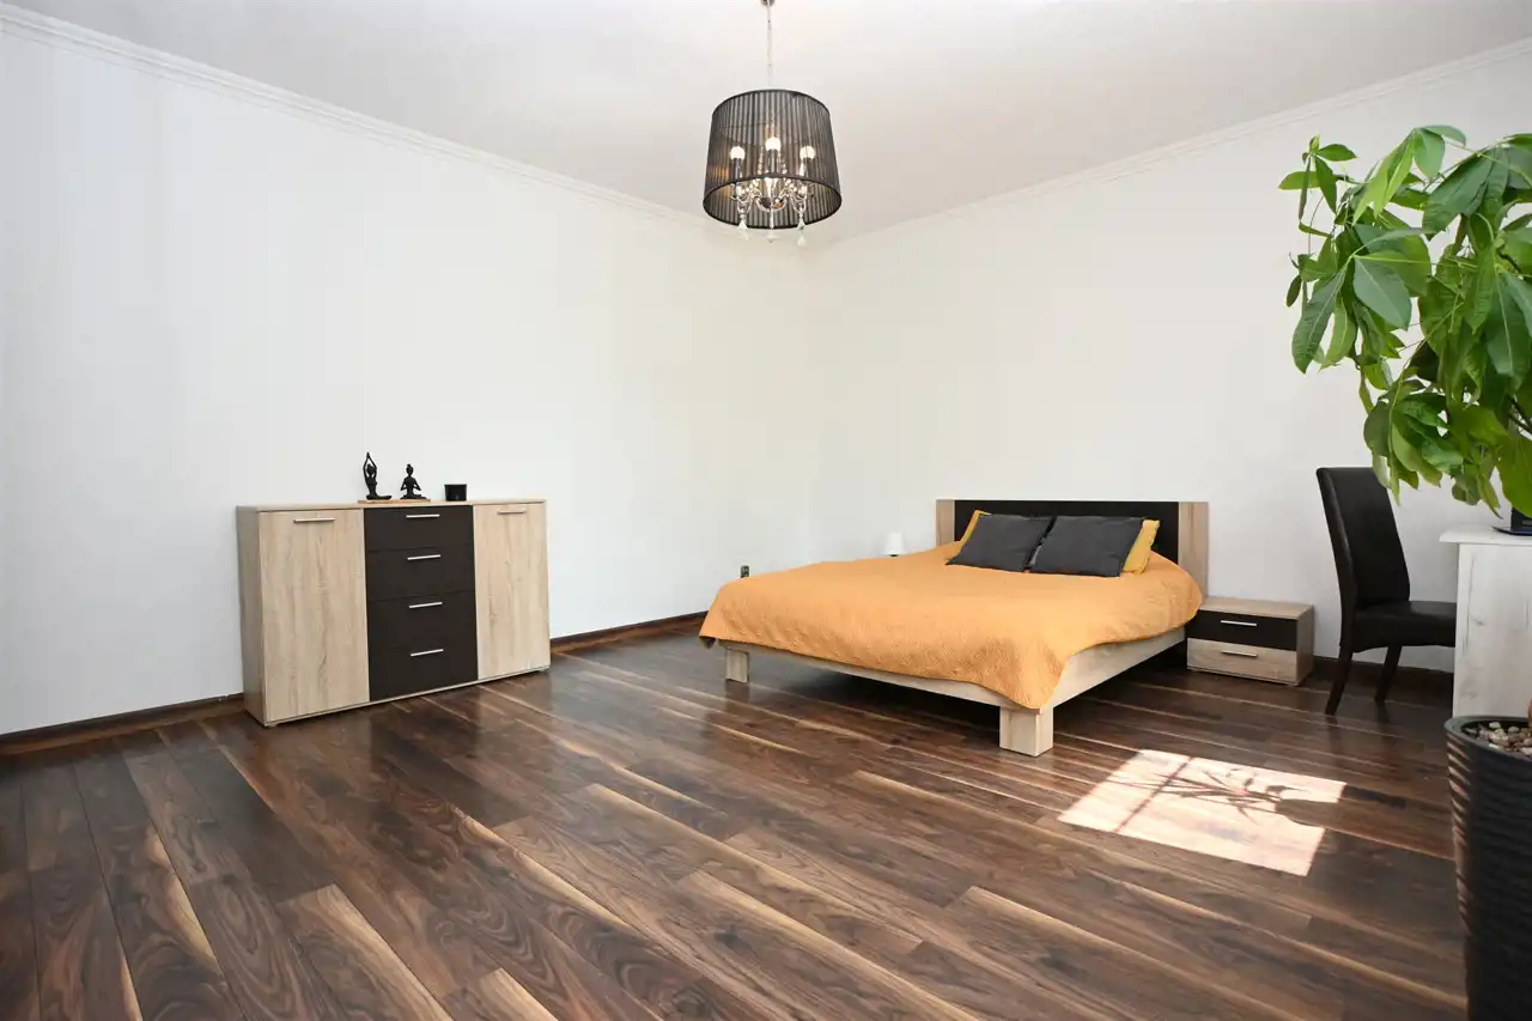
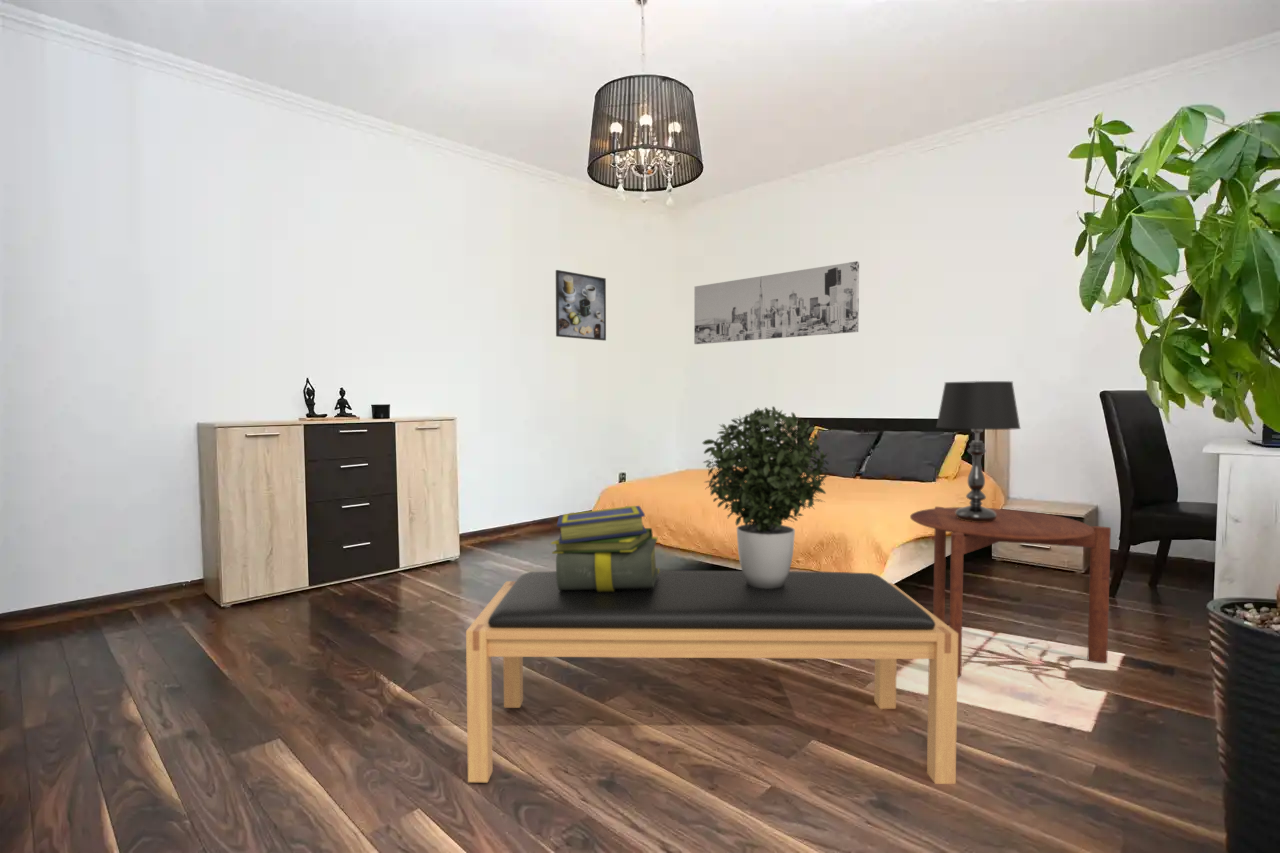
+ potted plant [701,405,831,589]
+ side table [909,506,1112,678]
+ stack of books [550,505,660,592]
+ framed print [555,269,607,342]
+ wall art [693,260,860,345]
+ bench [465,570,958,785]
+ table lamp [935,380,1022,522]
